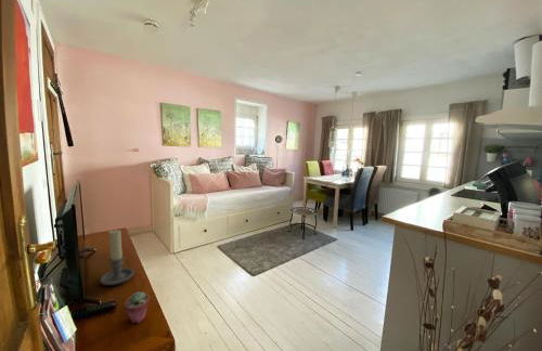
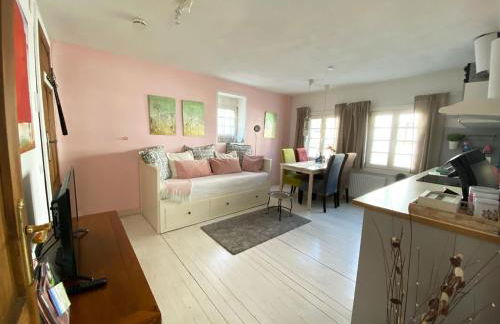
- candle holder [99,229,134,286]
- potted succulent [124,290,151,324]
